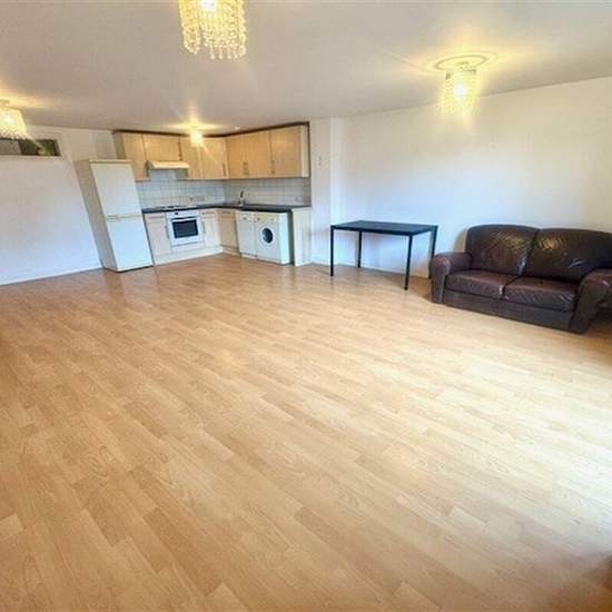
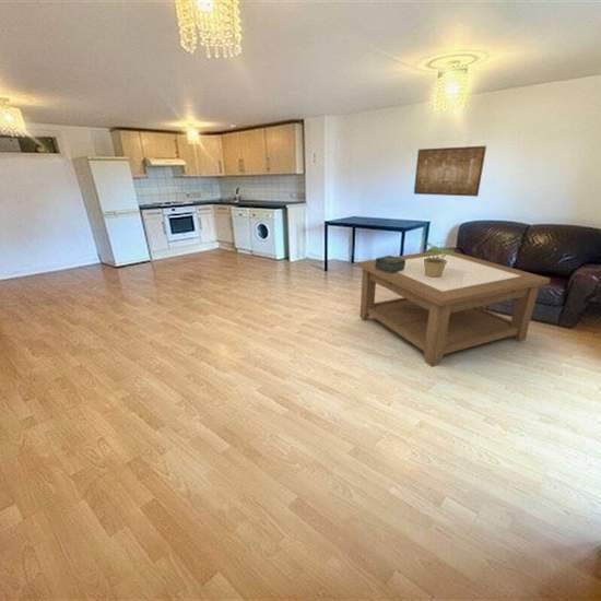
+ potted plant [423,240,456,278]
+ wall art [413,145,487,198]
+ coffee table [355,249,552,368]
+ decorative box [375,255,405,273]
